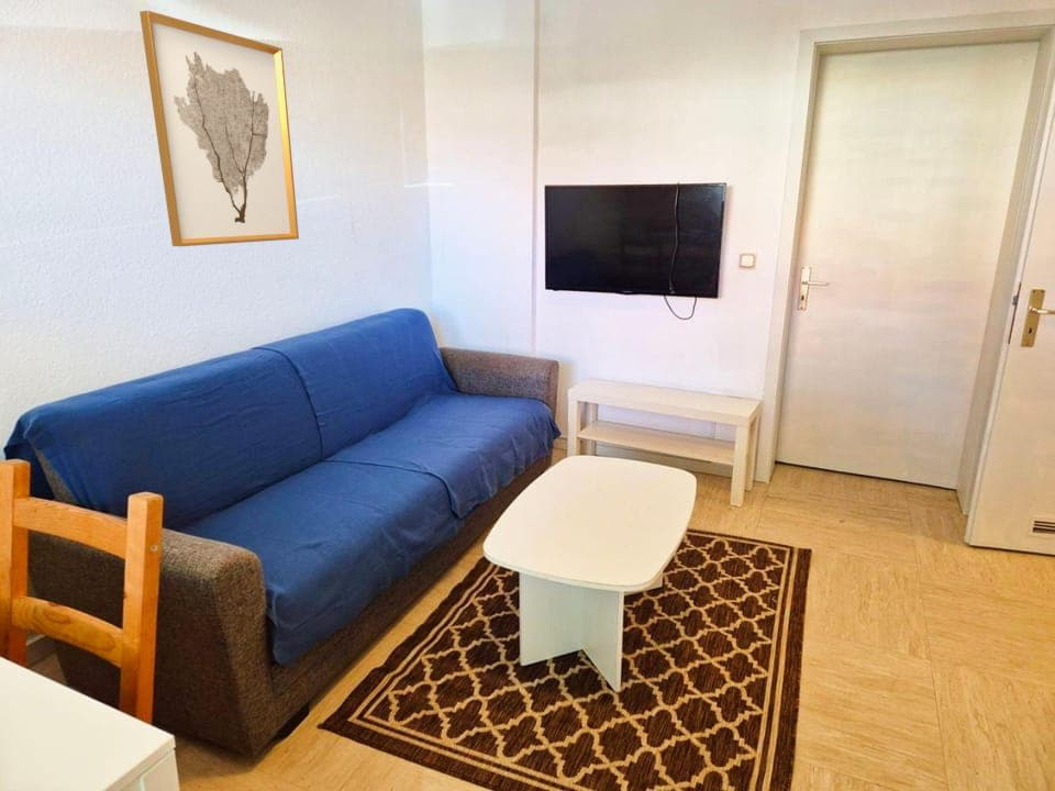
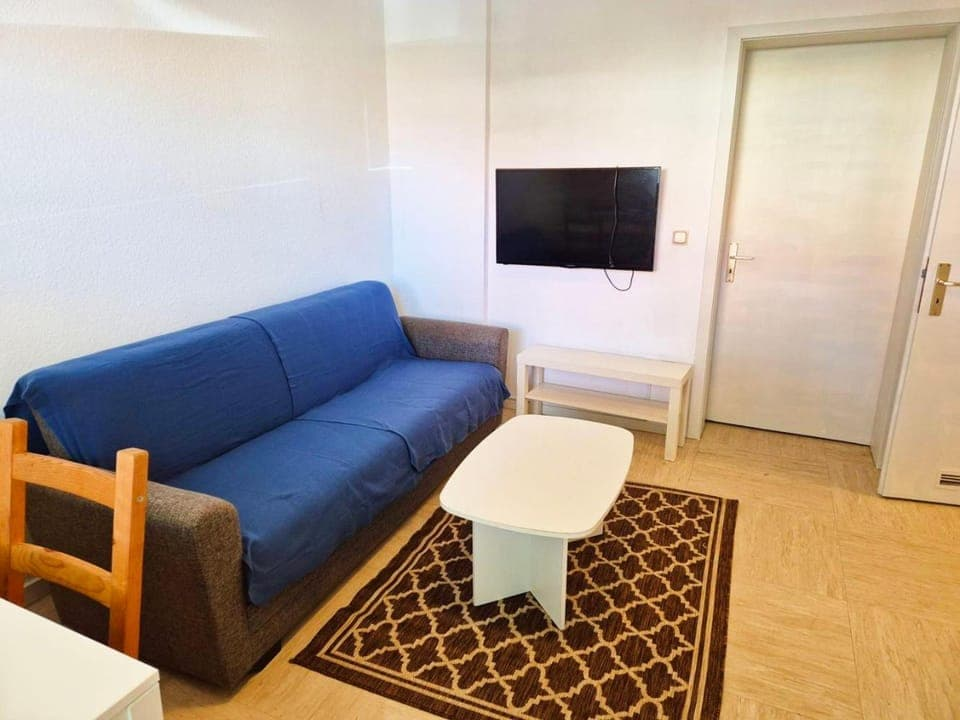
- wall art [138,10,300,247]
